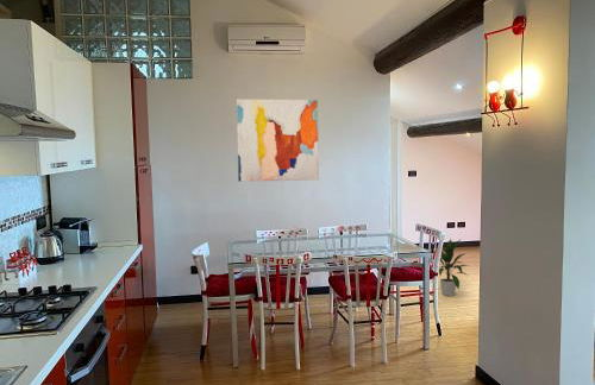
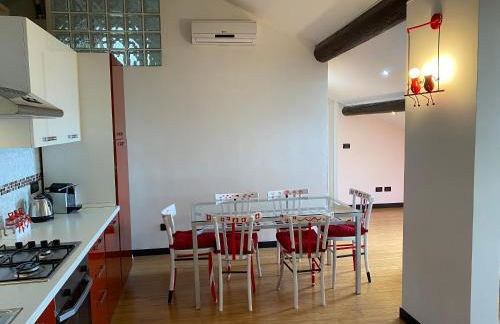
- indoor plant [438,238,470,297]
- wall art [236,99,320,183]
